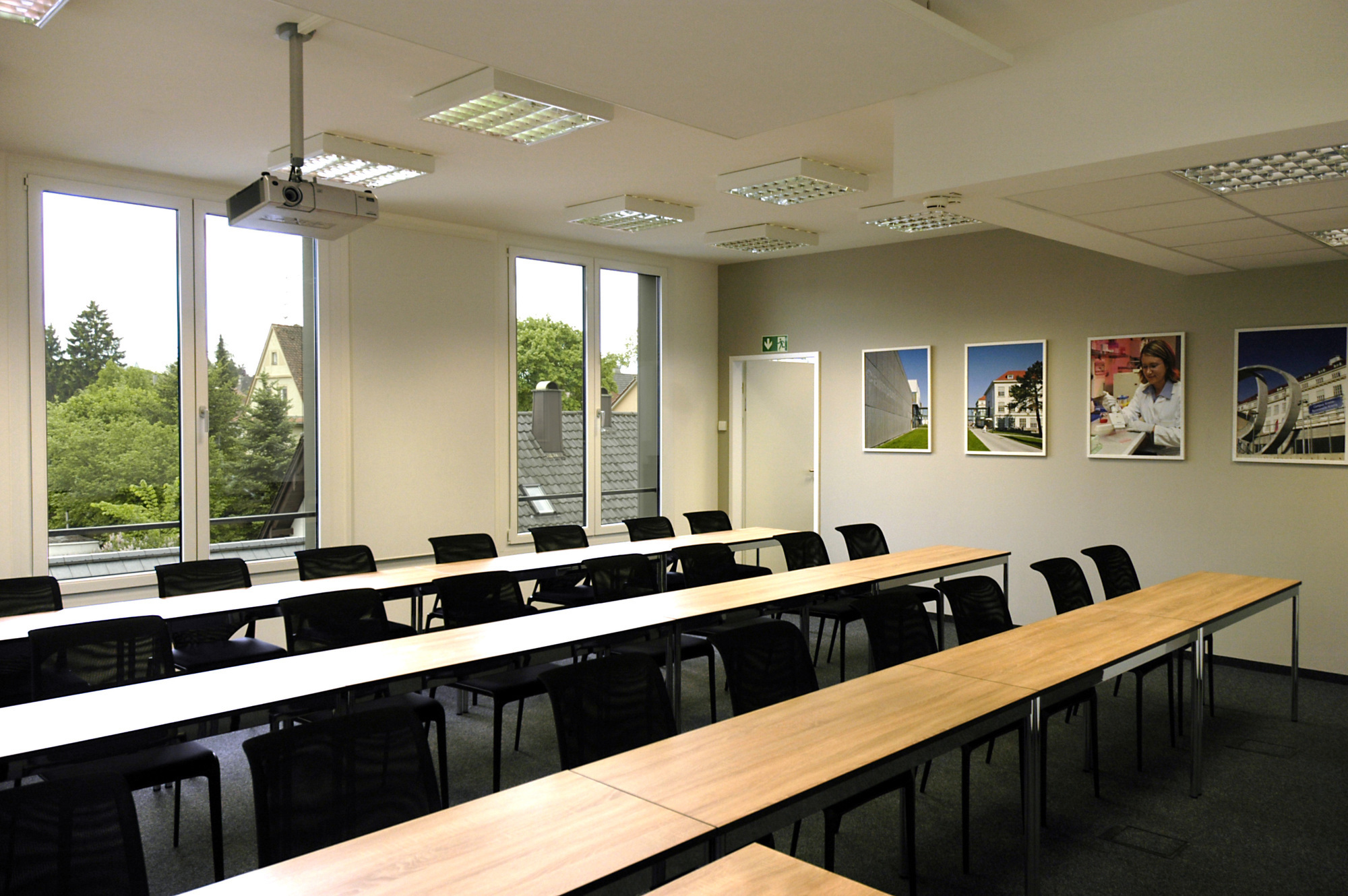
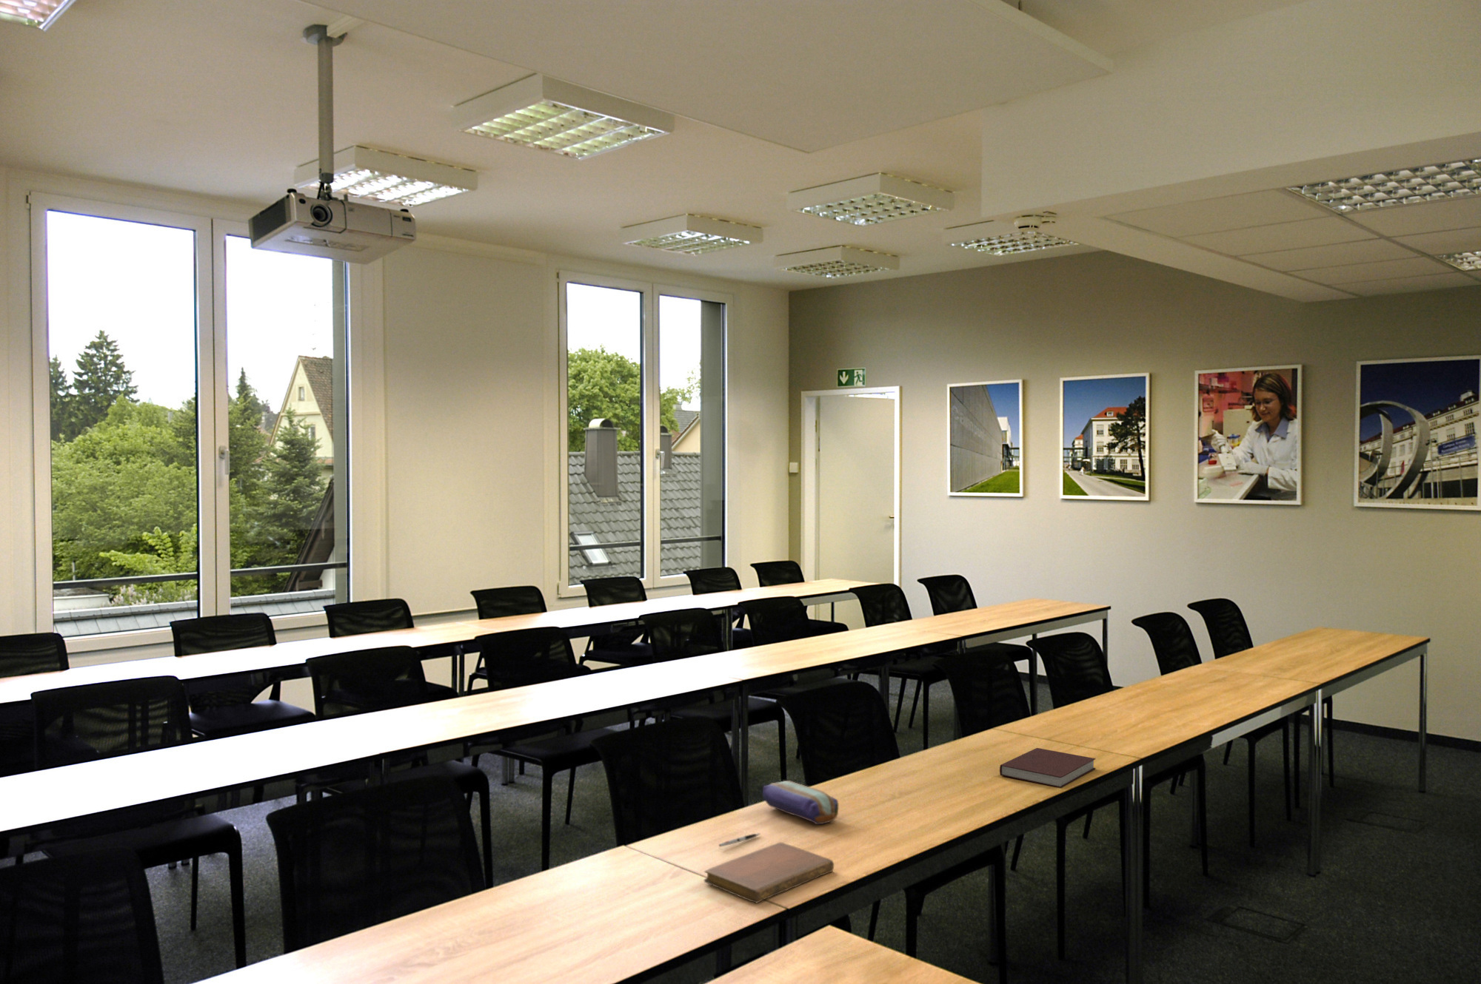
+ notebook [703,842,835,904]
+ pencil case [762,780,839,825]
+ notebook [999,747,1096,789]
+ pen [719,832,761,848]
